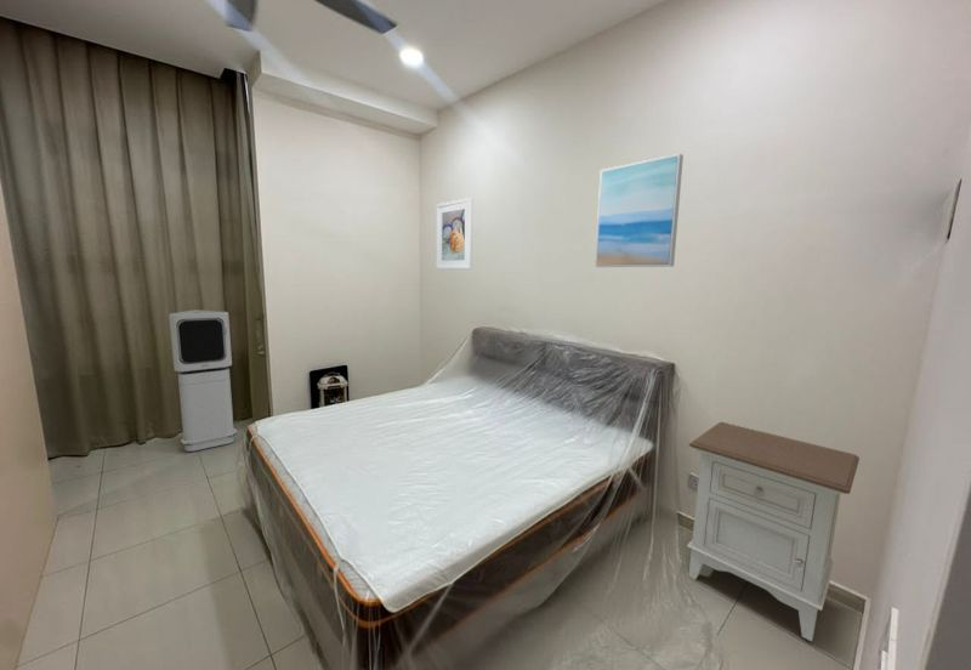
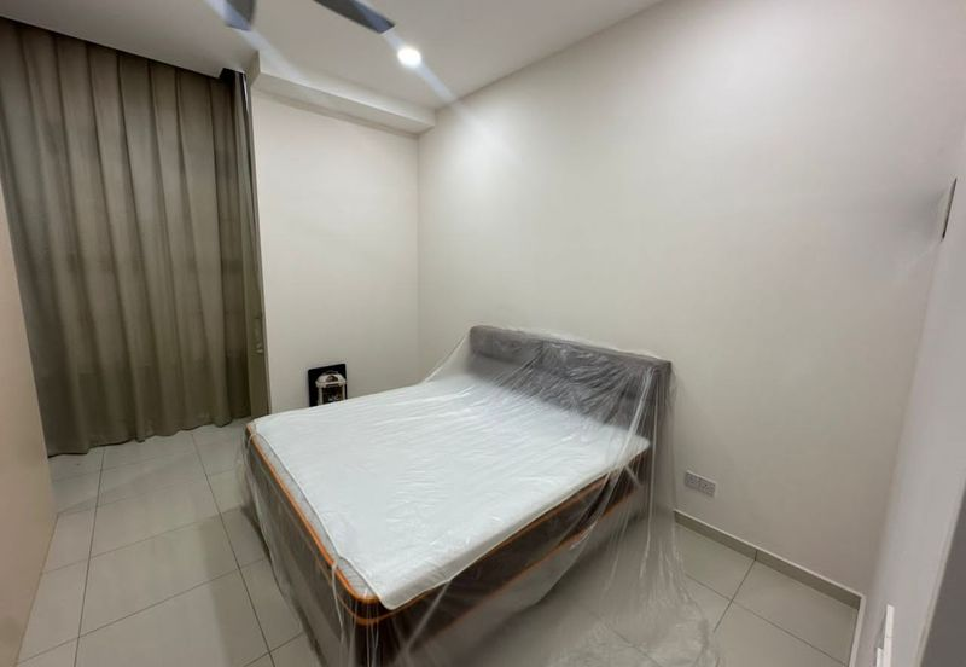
- wall art [594,152,685,268]
- air purifier [167,308,238,453]
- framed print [436,197,475,271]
- nightstand [686,421,861,643]
